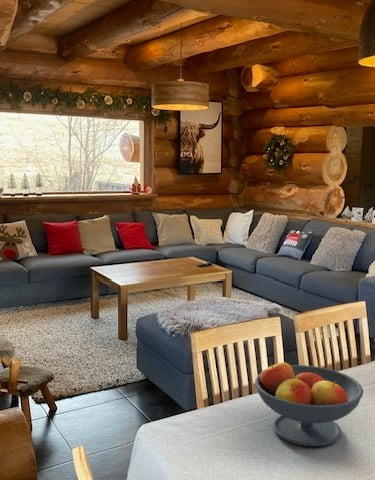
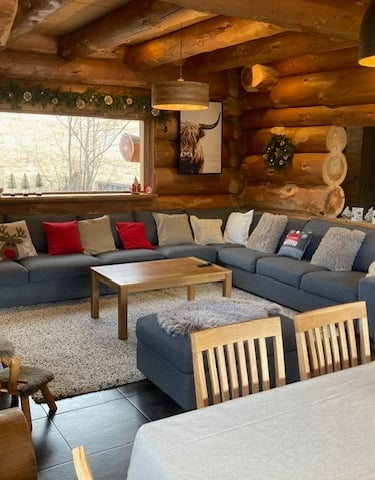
- fruit bowl [254,361,364,447]
